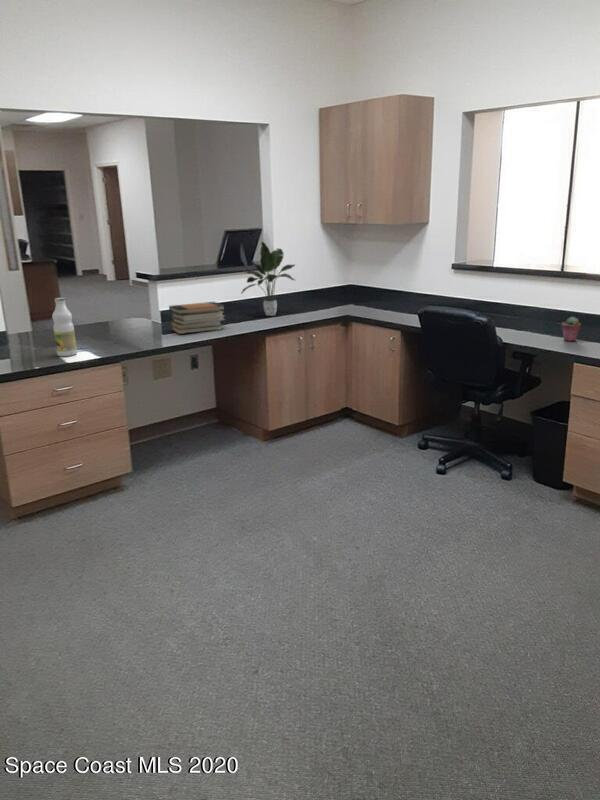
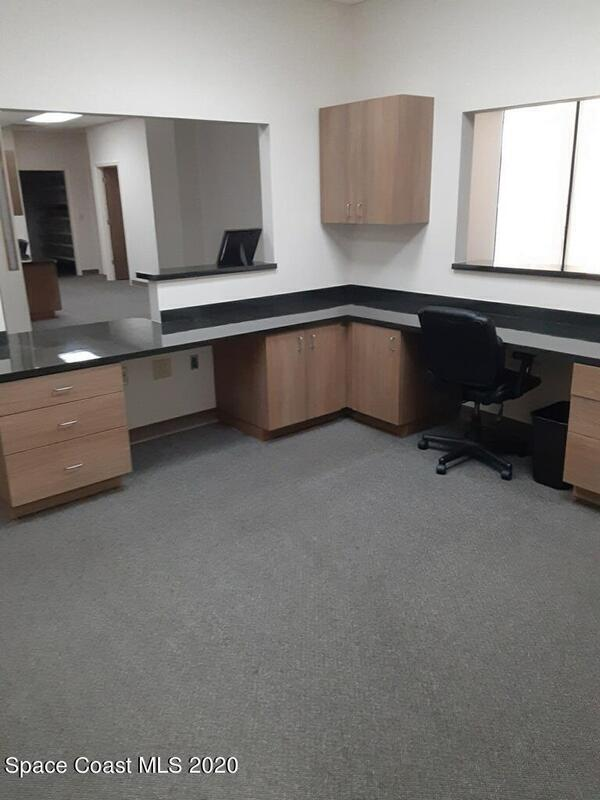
- bottle [51,297,78,357]
- potted succulent [560,315,582,342]
- book stack [168,301,226,335]
- potted plant [240,241,297,317]
